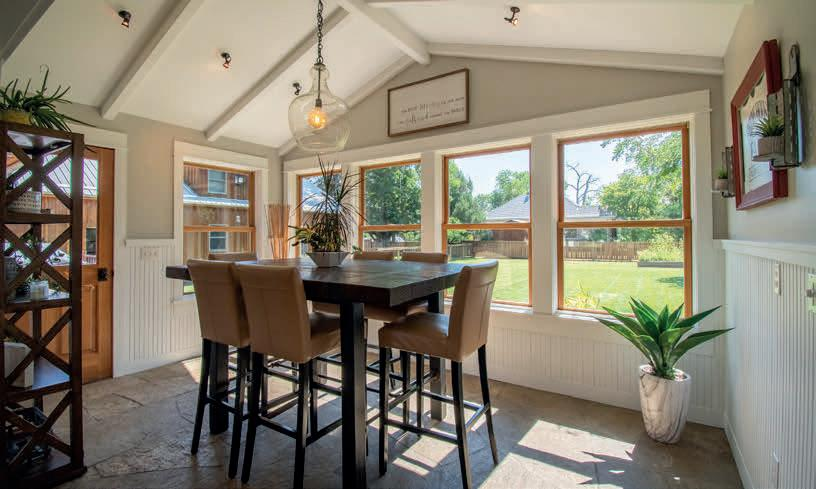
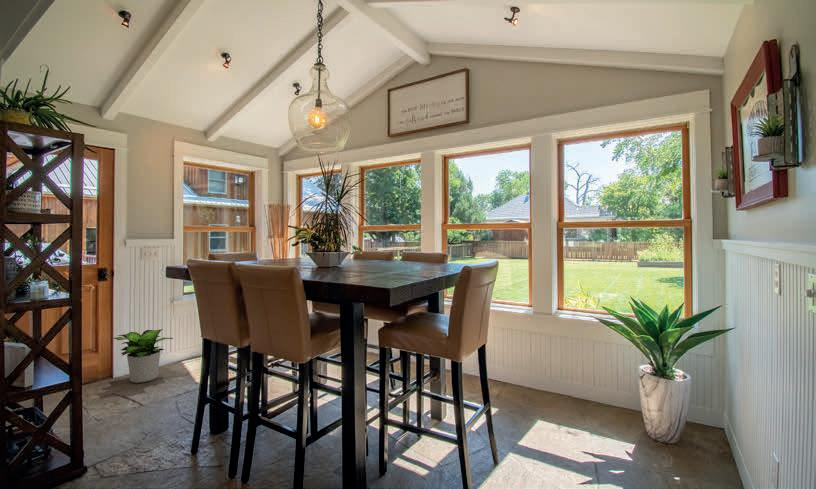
+ potted plant [113,328,174,384]
